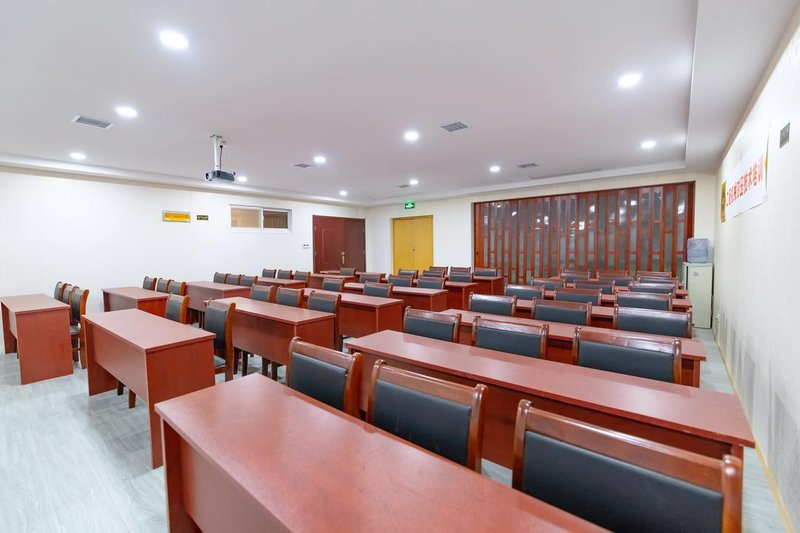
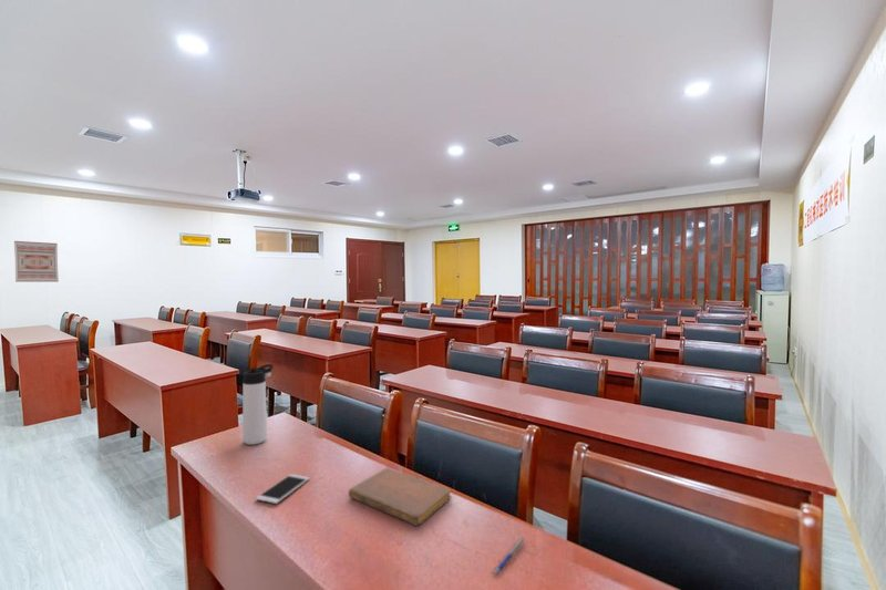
+ pen [491,537,527,578]
+ thermos bottle [241,363,275,446]
+ smartphone [255,473,310,505]
+ notebook [348,467,452,527]
+ wall art [13,240,60,283]
